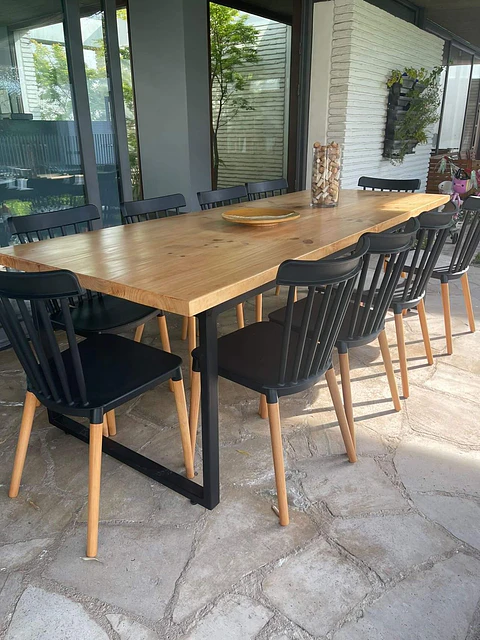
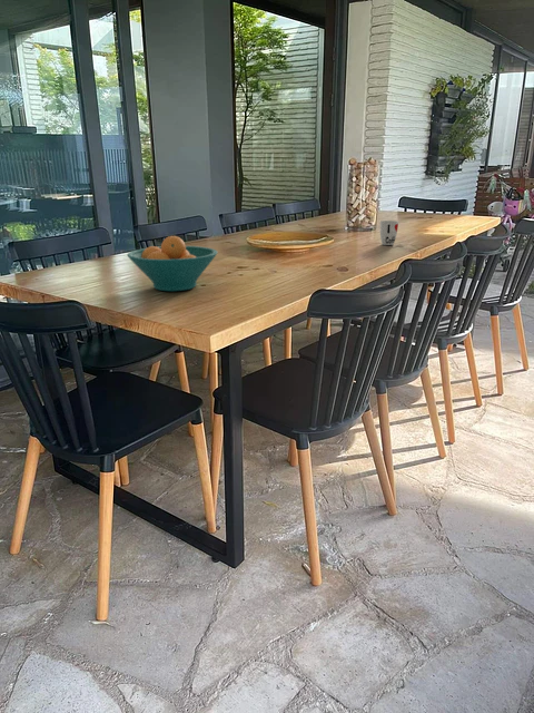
+ fruit bowl [126,235,219,292]
+ cup [379,219,399,246]
